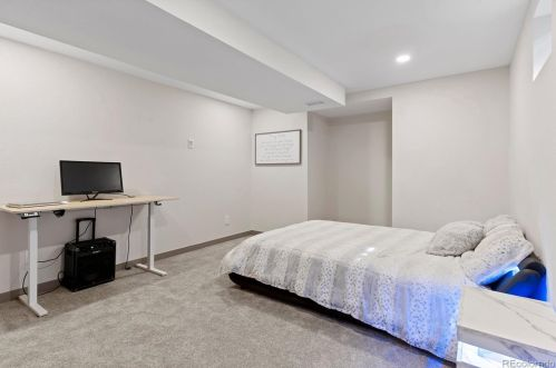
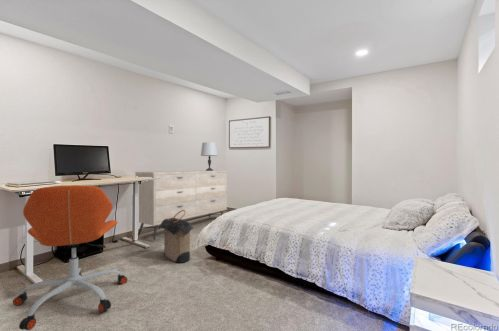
+ lamp [200,141,219,171]
+ dresser [134,170,228,241]
+ office chair [12,184,128,331]
+ laundry hamper [158,210,195,264]
